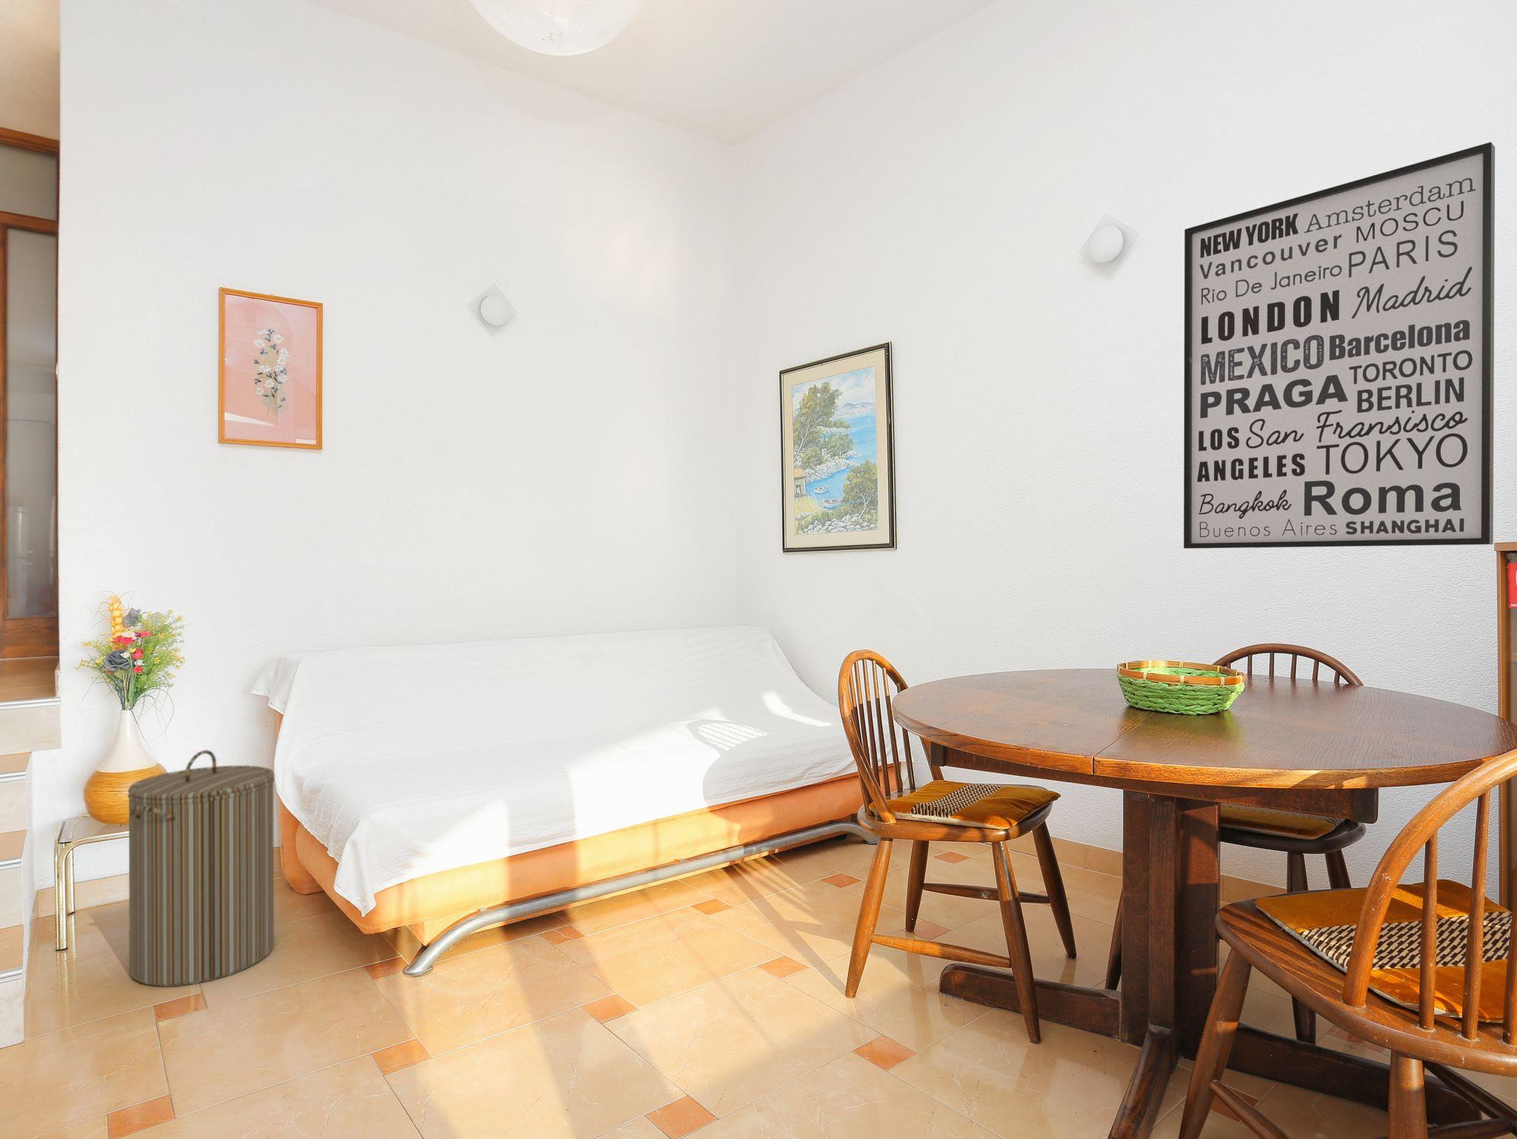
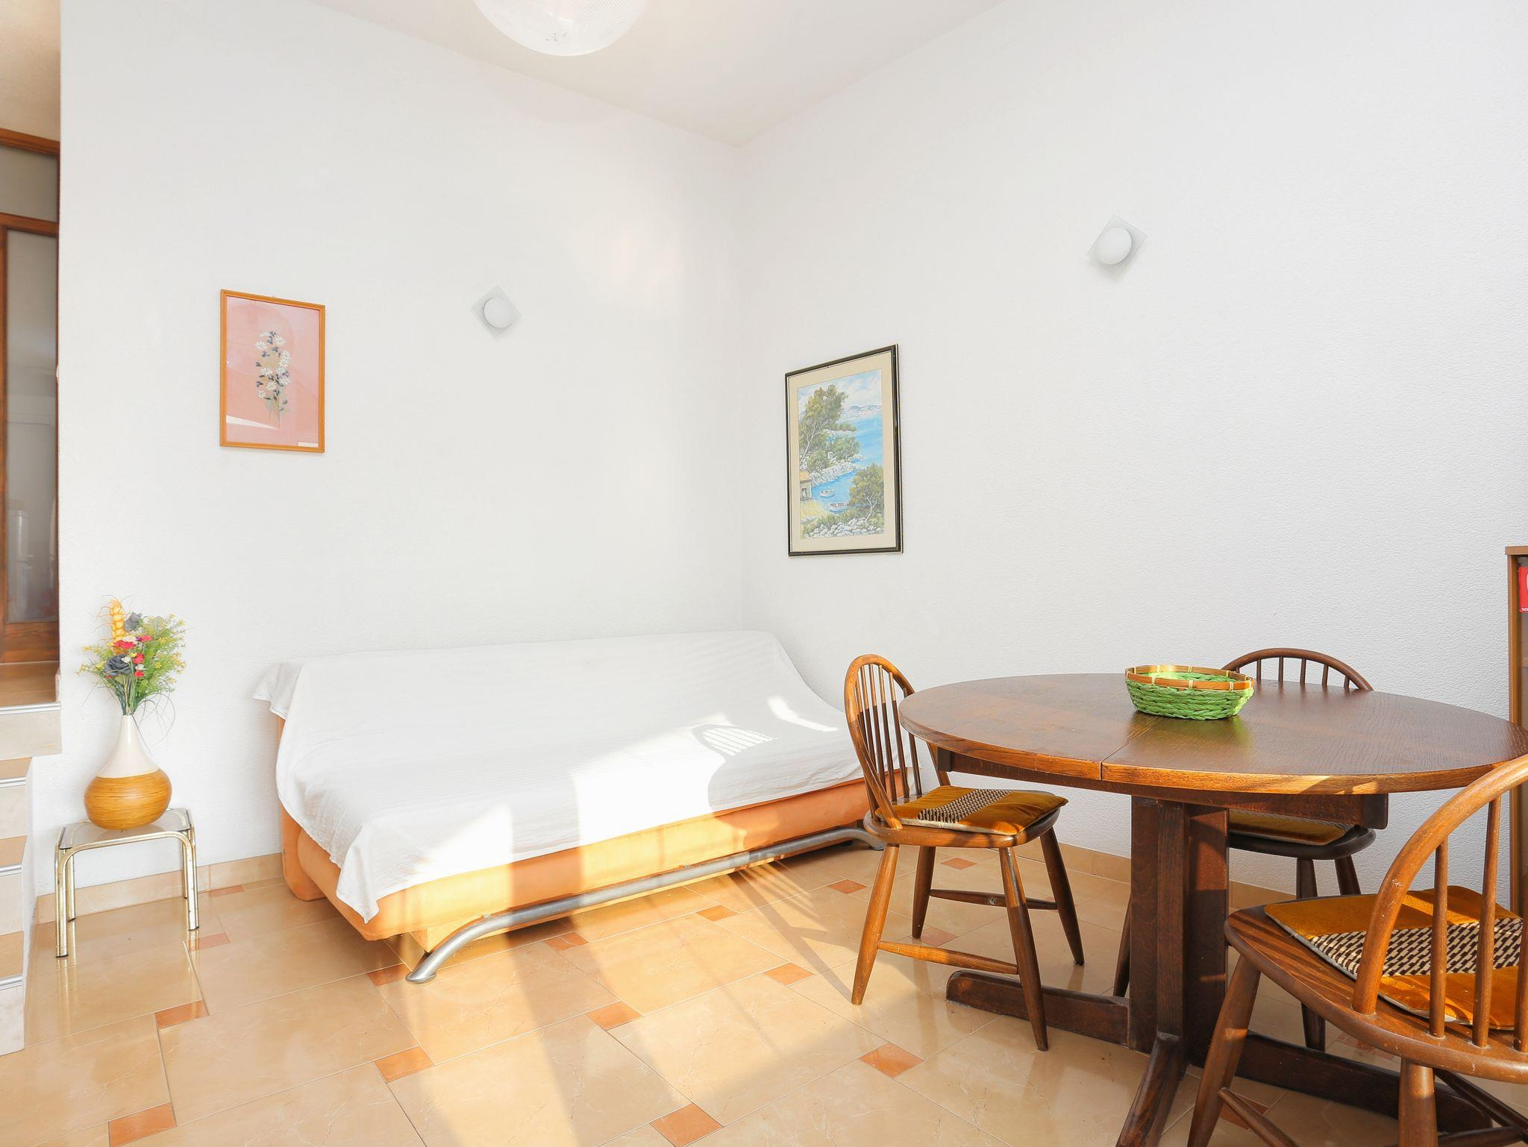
- wall art [1183,141,1495,549]
- laundry hamper [127,749,275,987]
